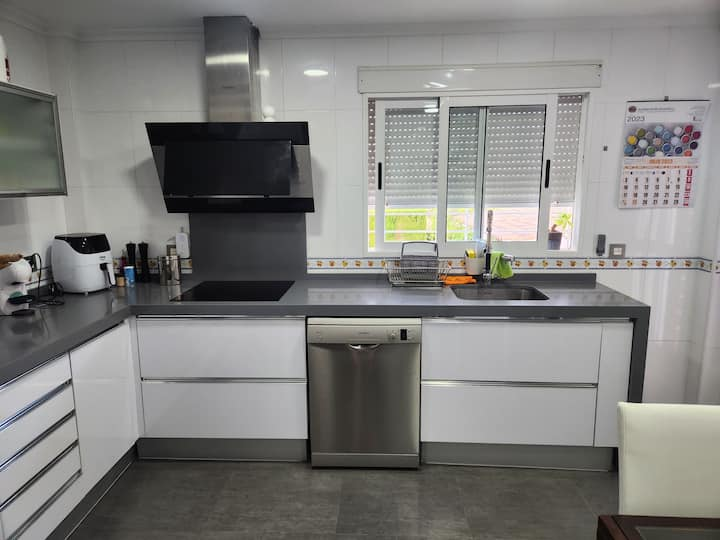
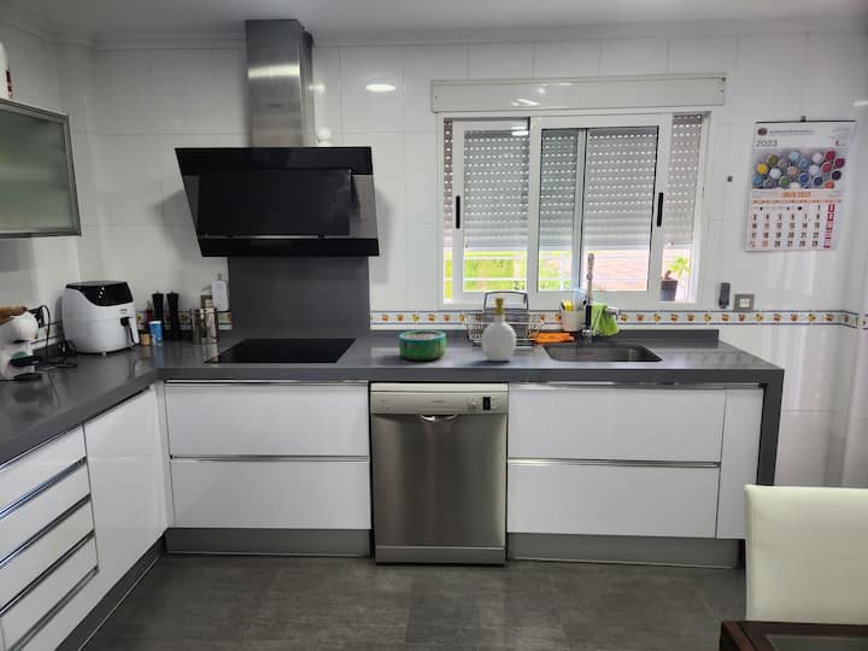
+ soap bottle [480,295,517,362]
+ decorative bowl [398,329,447,362]
